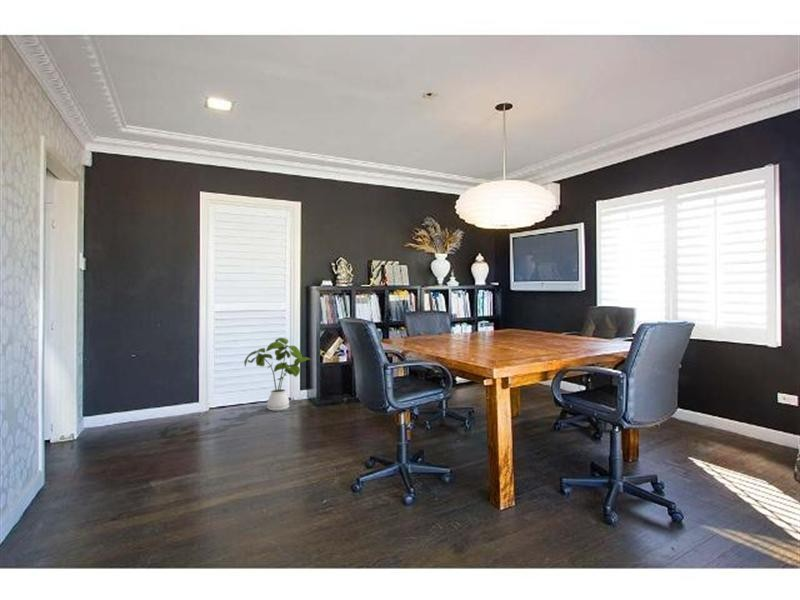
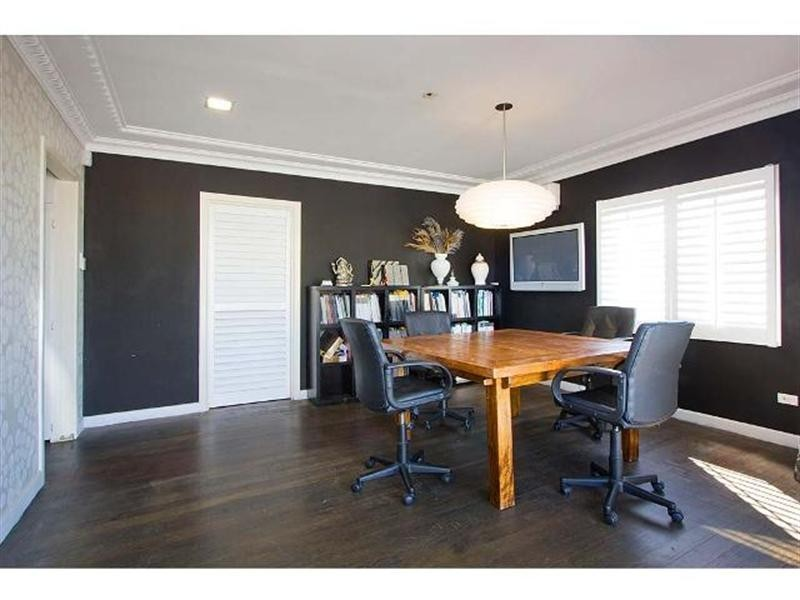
- house plant [243,337,313,412]
